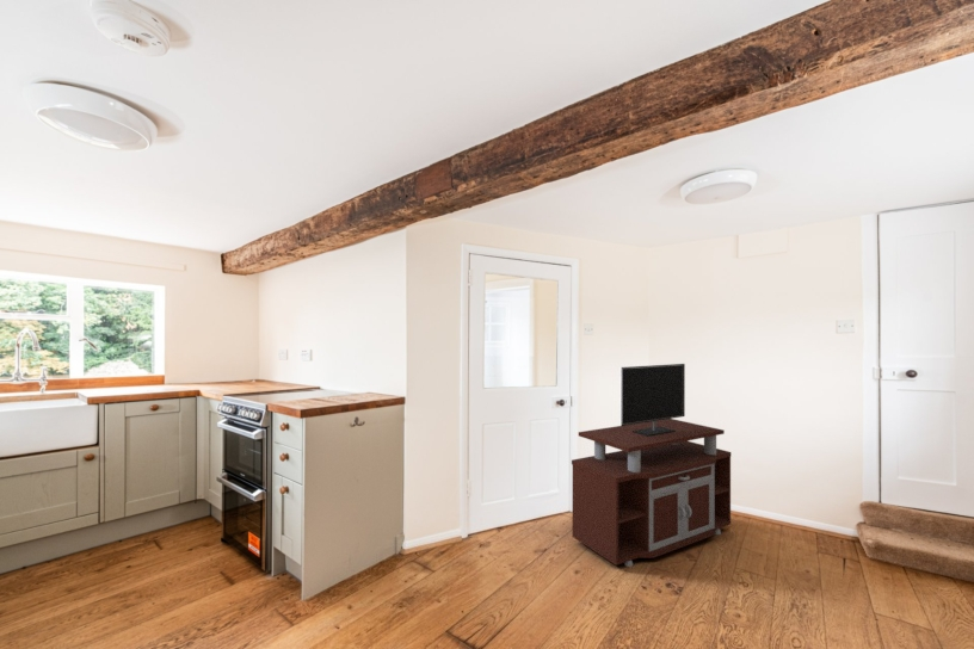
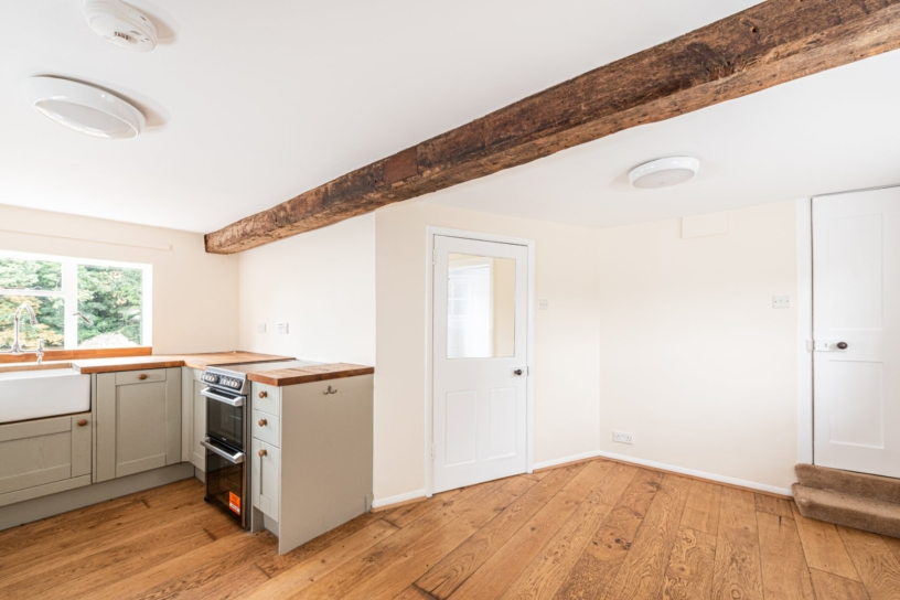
- tv stand [571,363,732,568]
